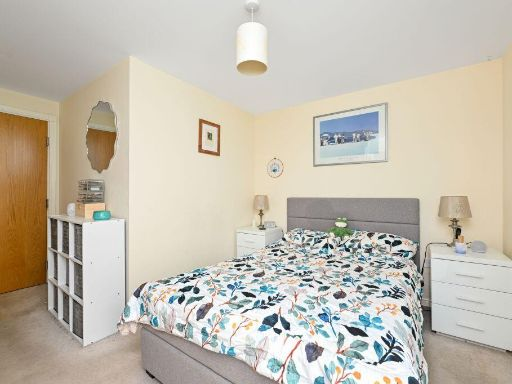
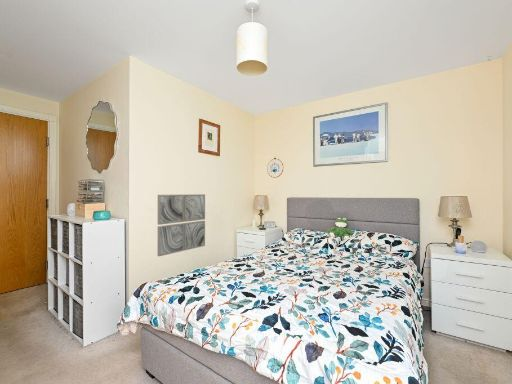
+ wall art [157,193,206,257]
